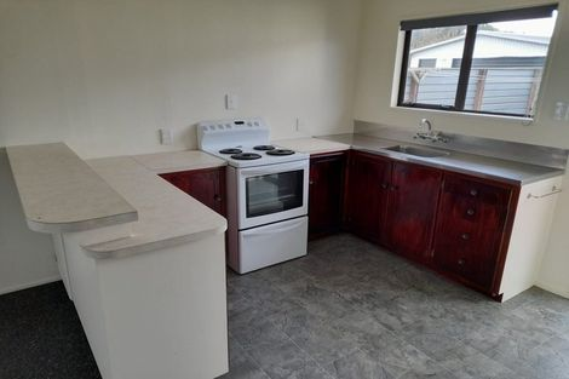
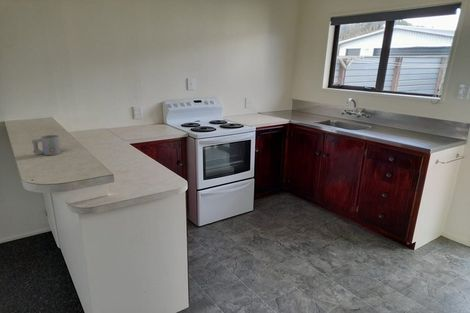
+ mug [31,134,62,156]
